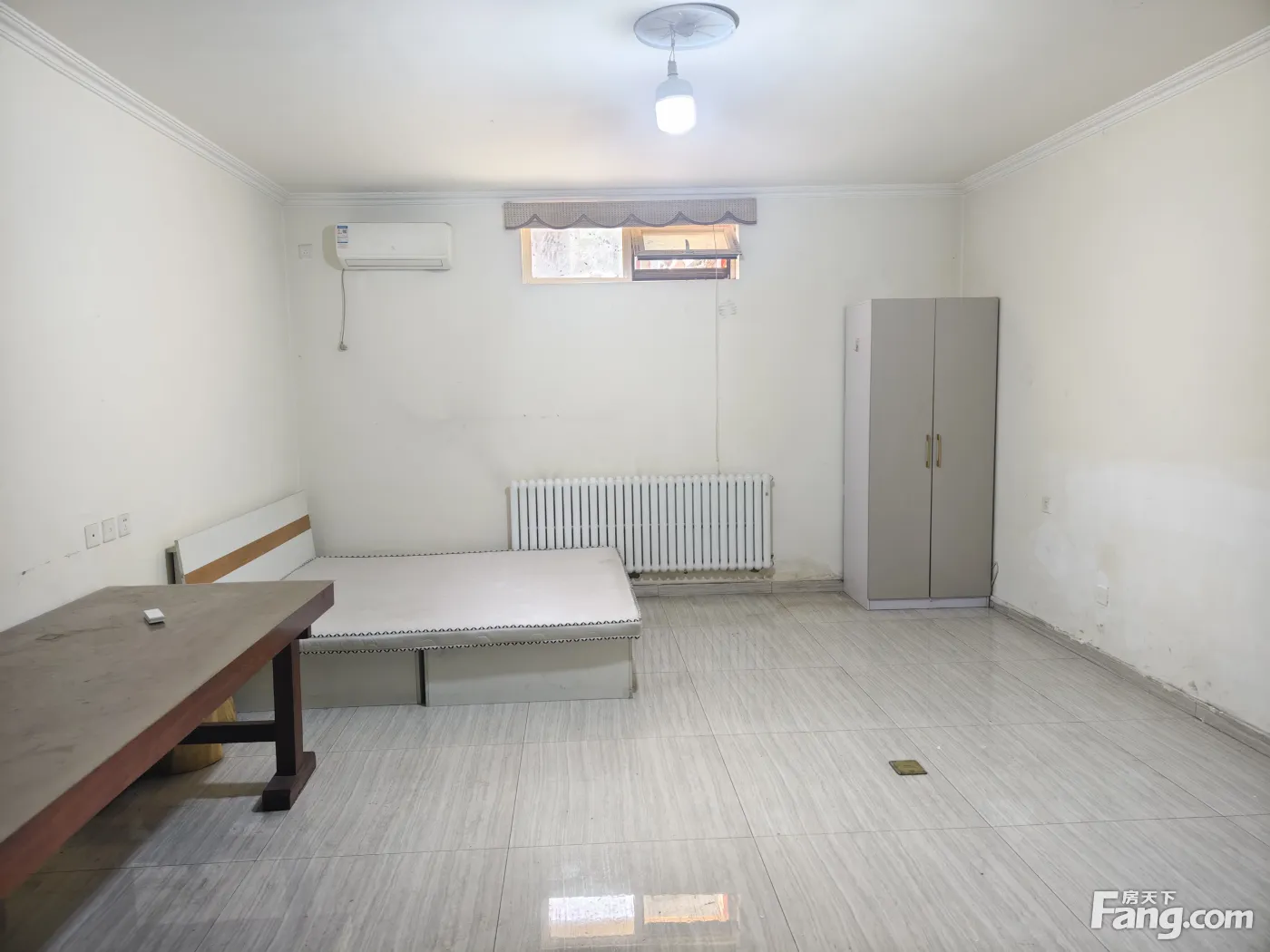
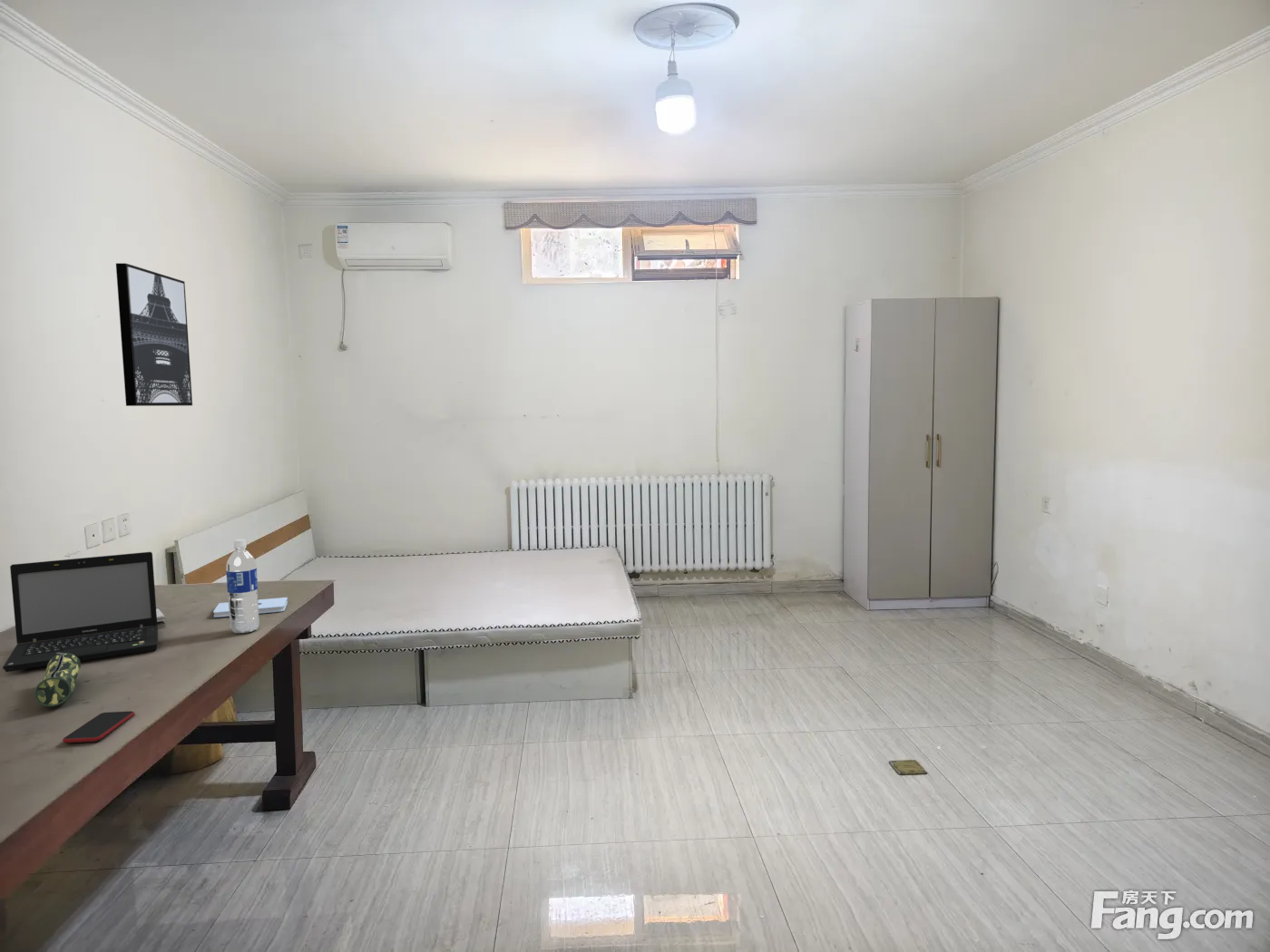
+ smartphone [62,710,135,743]
+ wall art [115,262,193,407]
+ water bottle [225,539,260,634]
+ laptop [2,551,159,673]
+ notepad [212,597,288,618]
+ pencil case [34,653,82,707]
